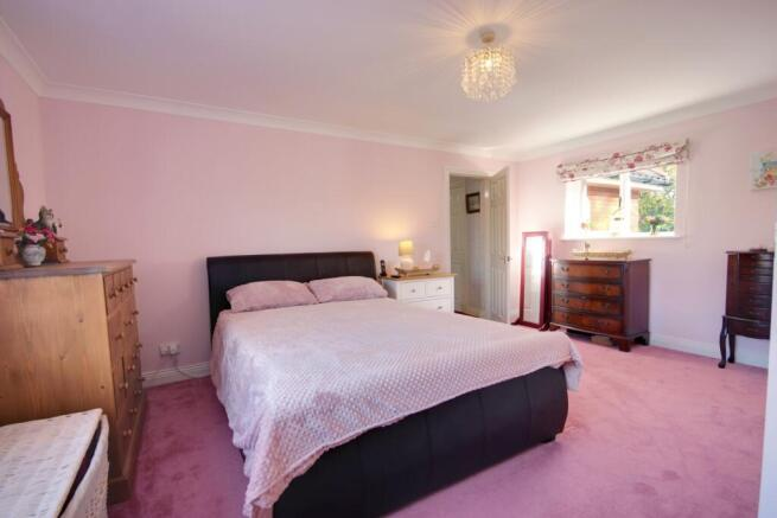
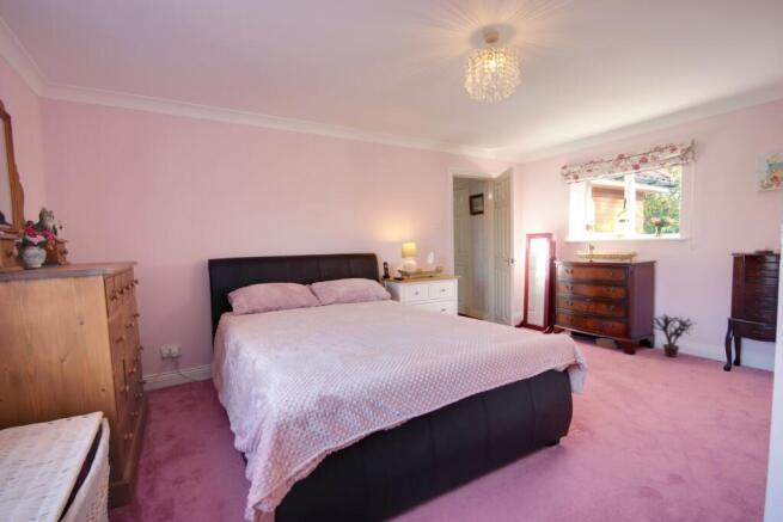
+ potted plant [649,312,698,358]
